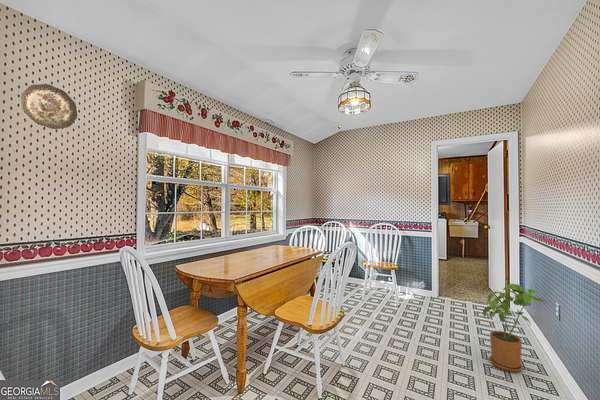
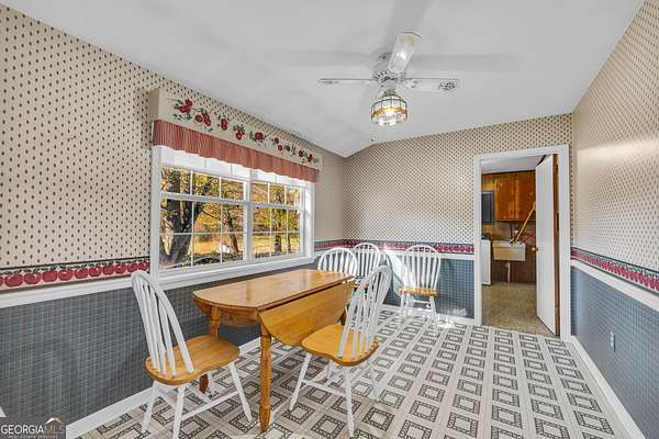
- decorative plate [20,83,79,130]
- house plant [482,283,548,373]
